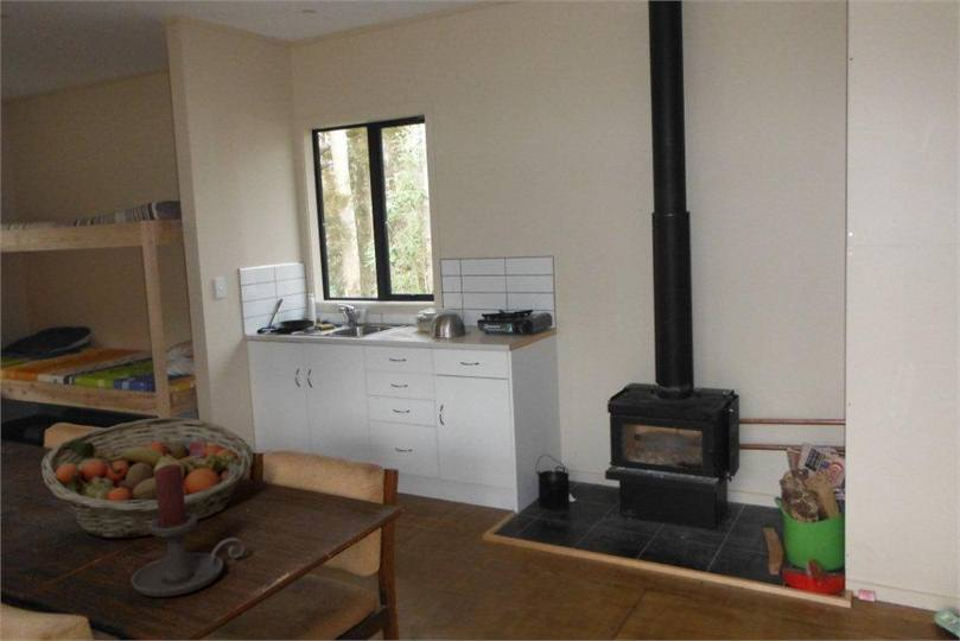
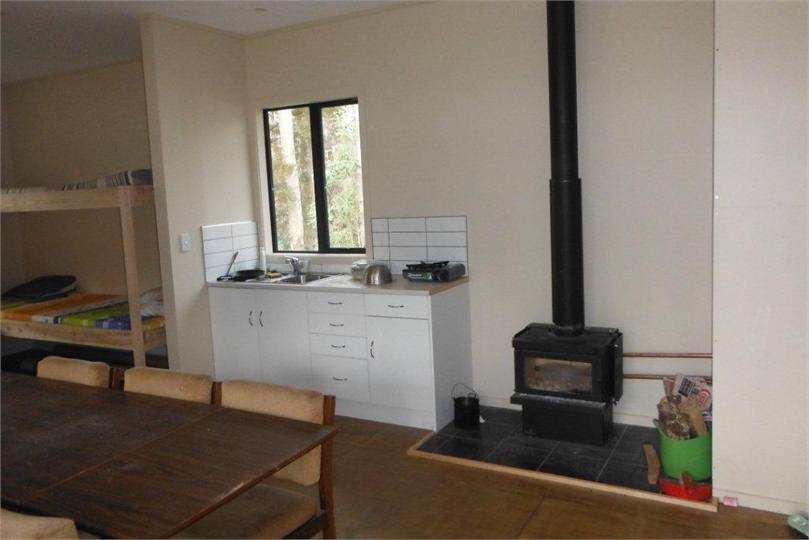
- fruit basket [40,415,254,540]
- candle holder [129,464,246,598]
